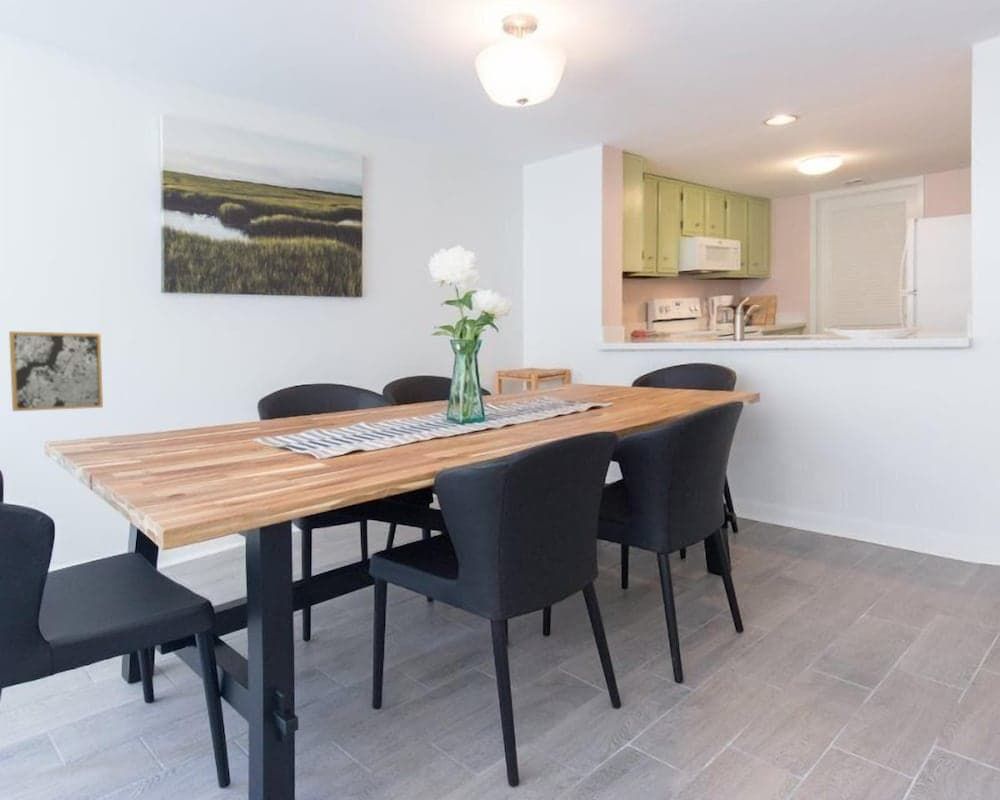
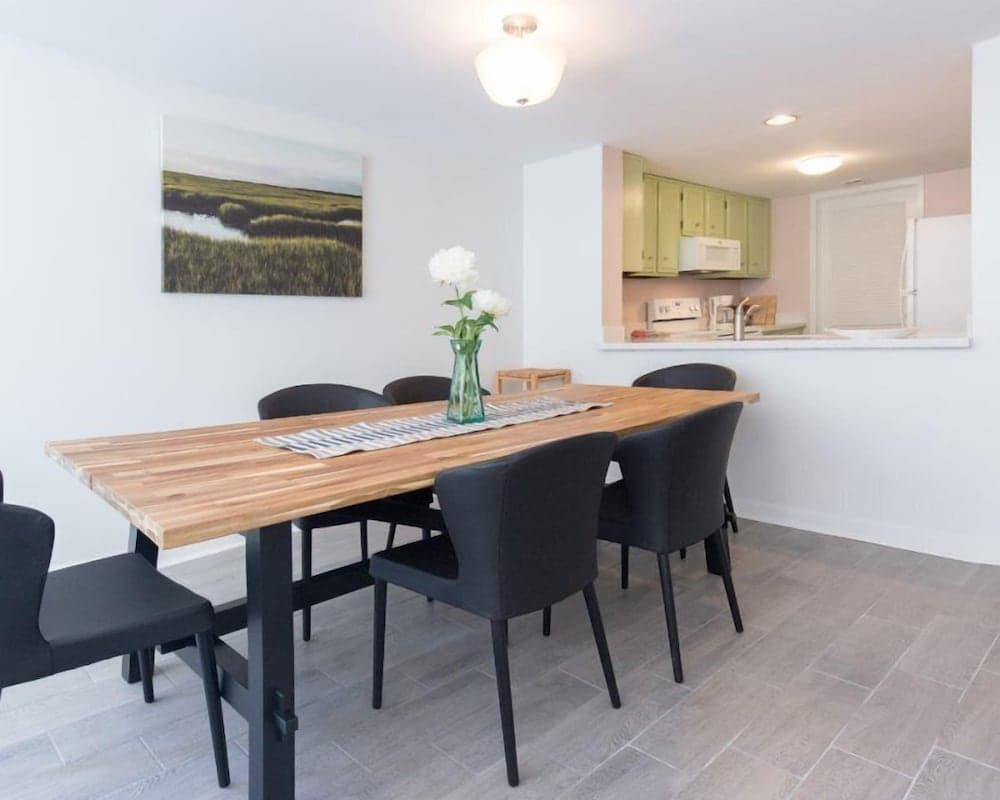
- wall art [8,330,104,412]
